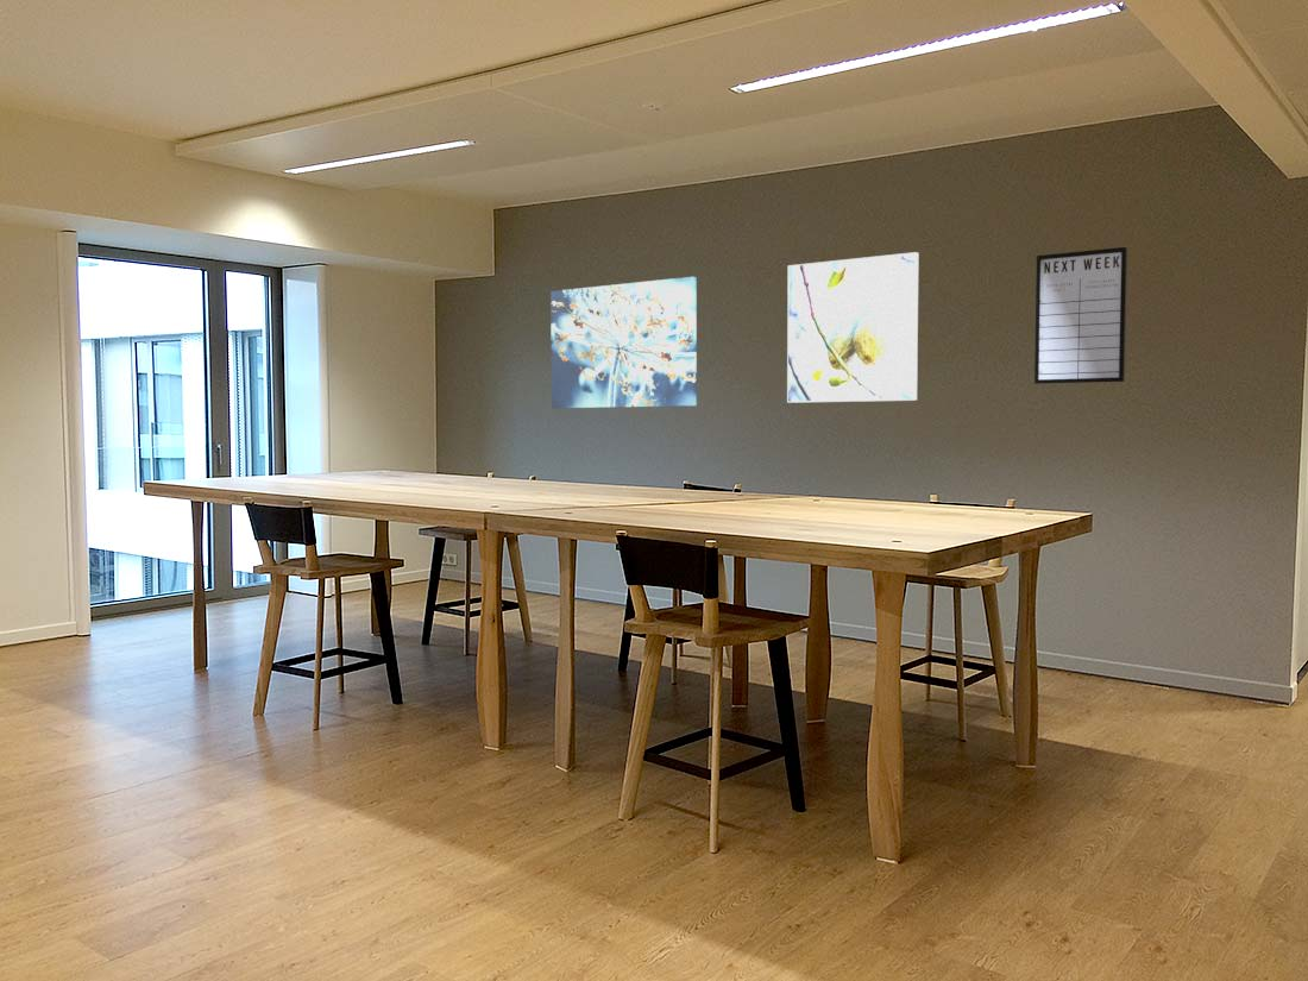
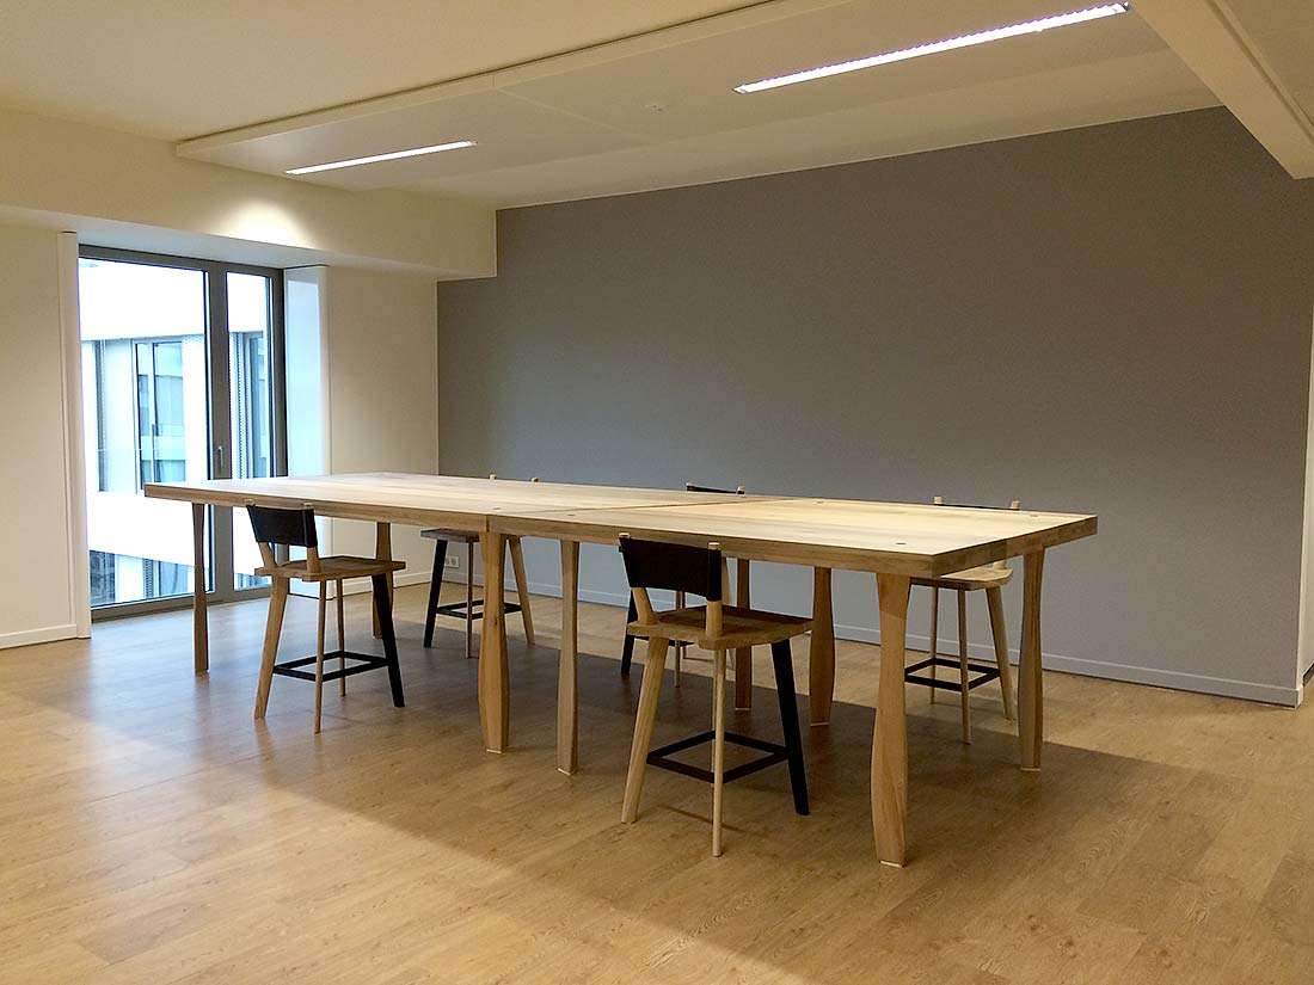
- writing board [1033,246,1128,385]
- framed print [786,251,919,404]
- wall art [549,276,698,409]
